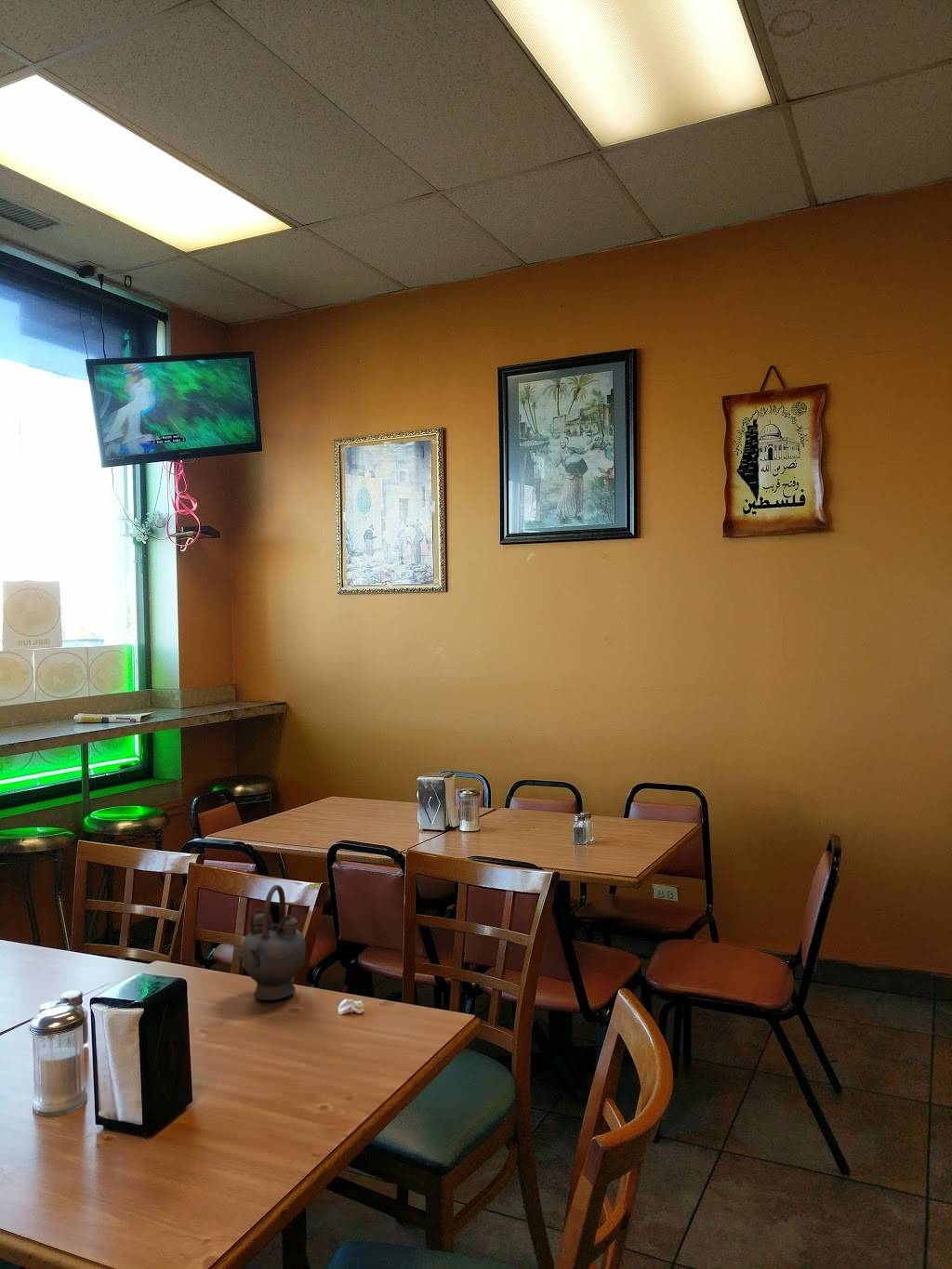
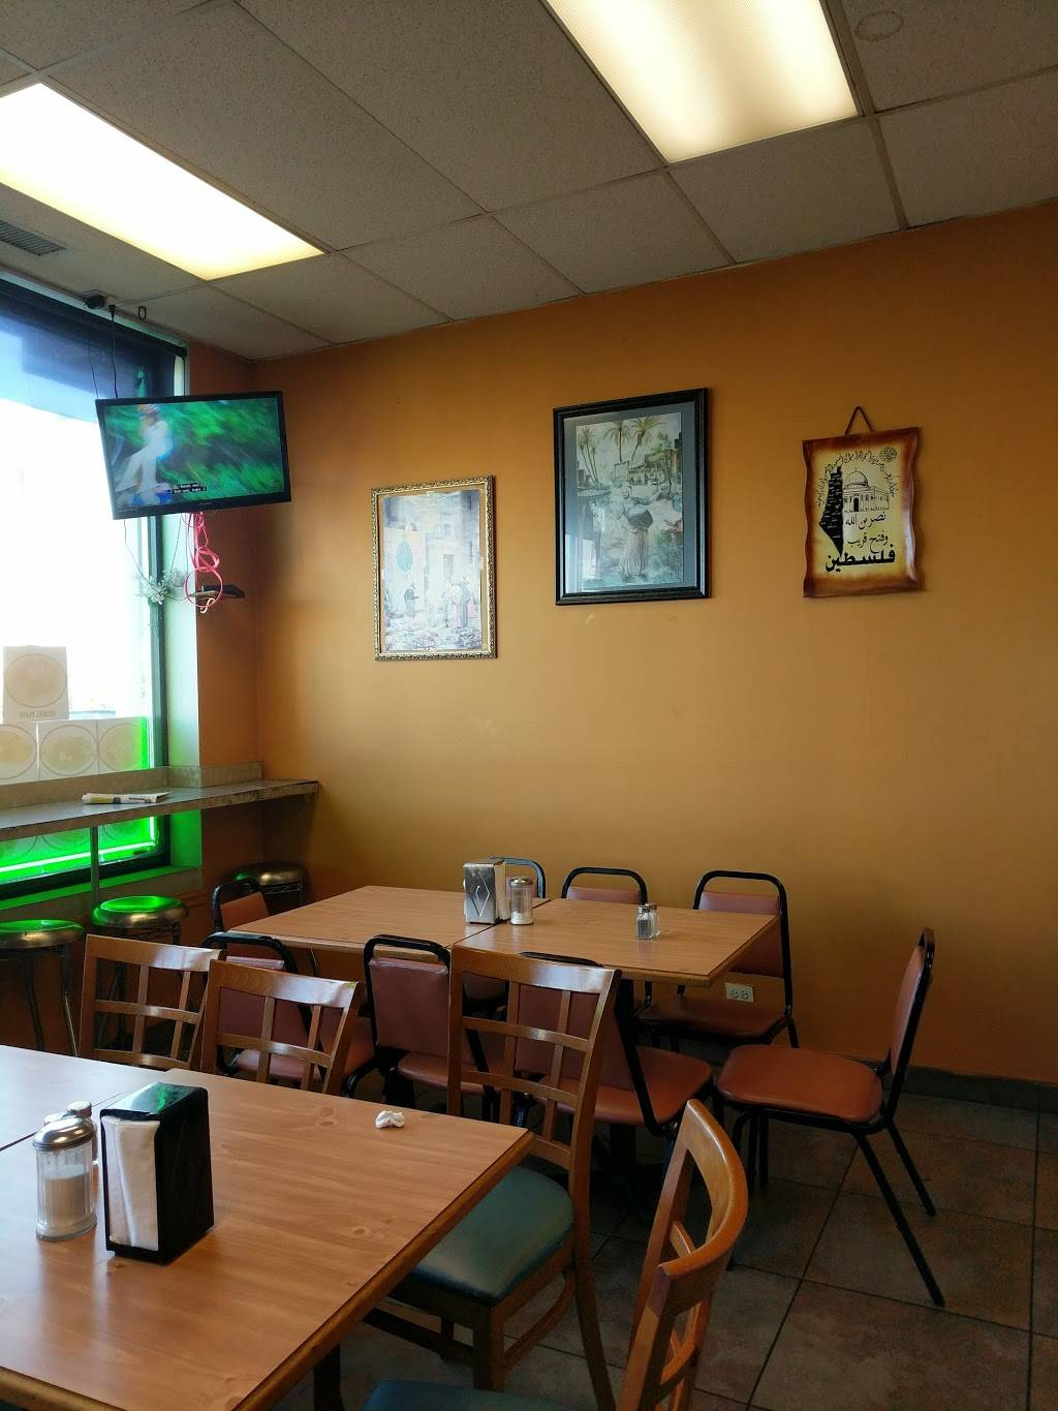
- teapot [237,884,307,1001]
